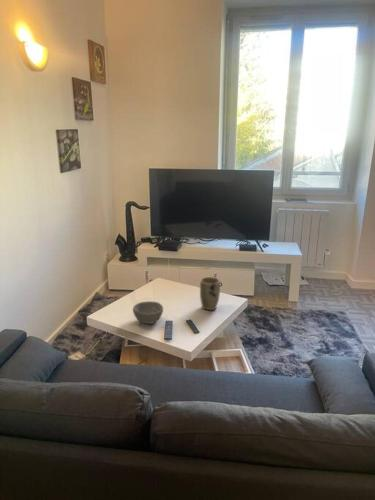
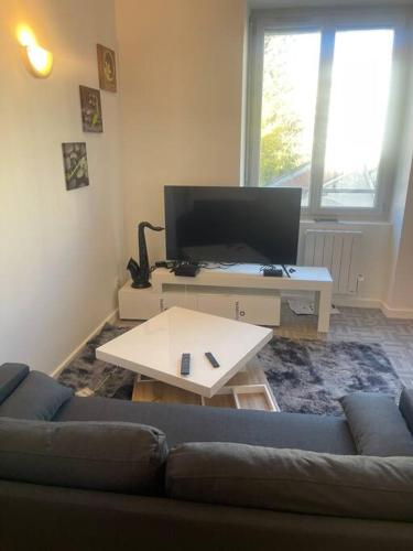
- bowl [132,300,164,325]
- plant pot [199,276,221,311]
